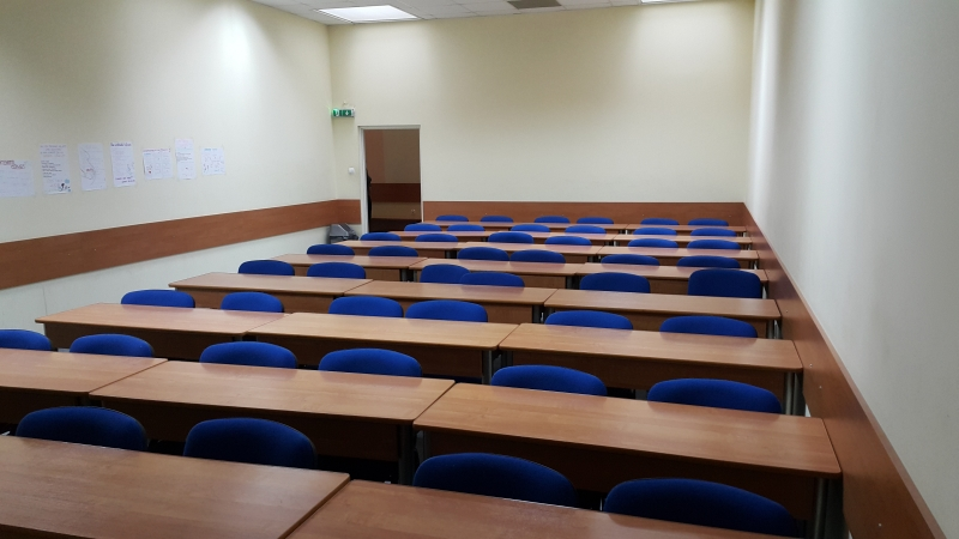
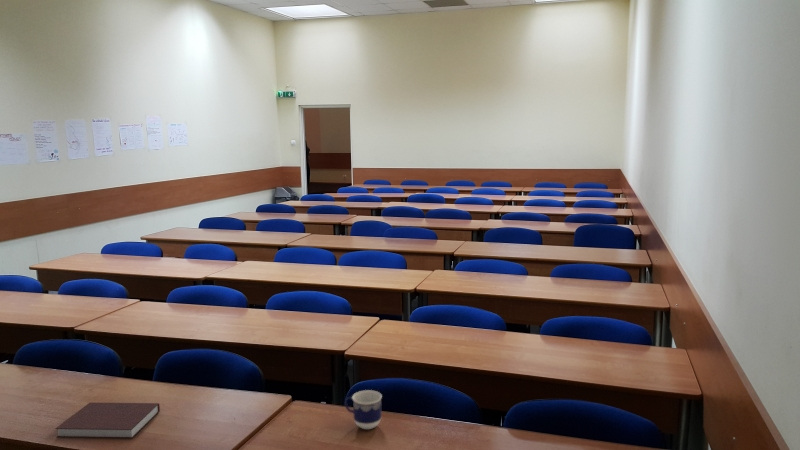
+ notebook [55,401,161,439]
+ cup [344,389,383,430]
